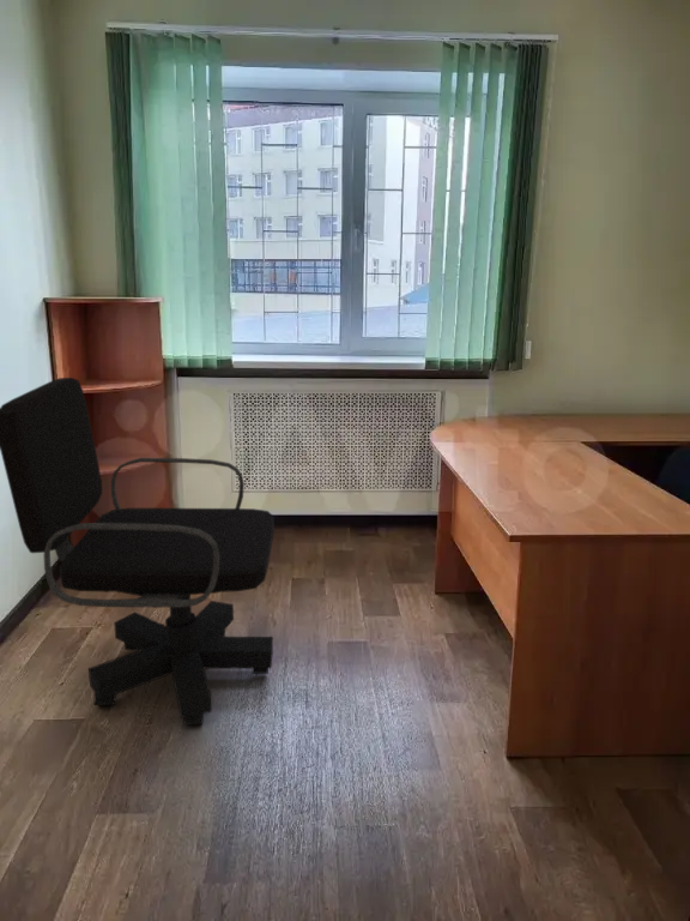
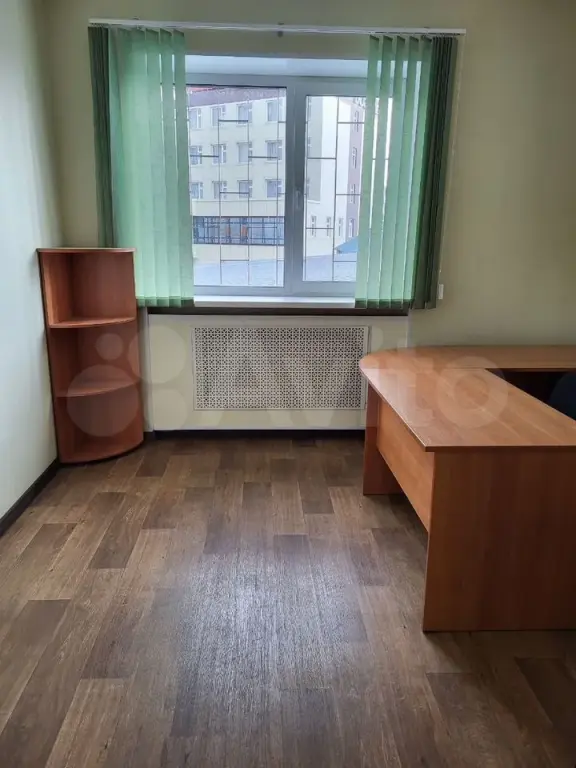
- office chair [0,377,276,726]
